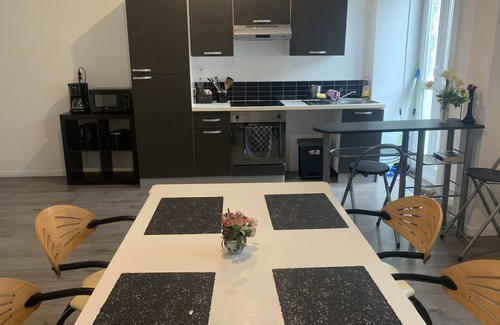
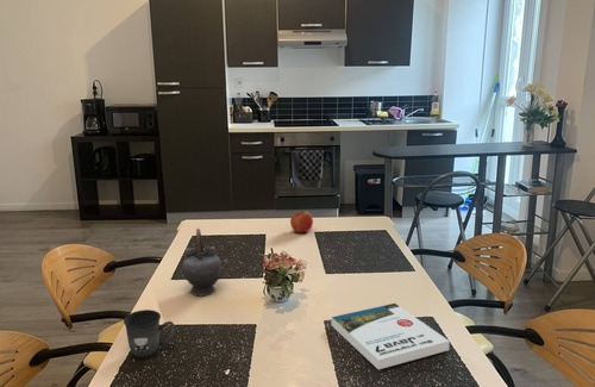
+ mug [123,308,176,358]
+ book [331,302,451,370]
+ teapot [181,227,223,298]
+ fruit [289,210,314,233]
